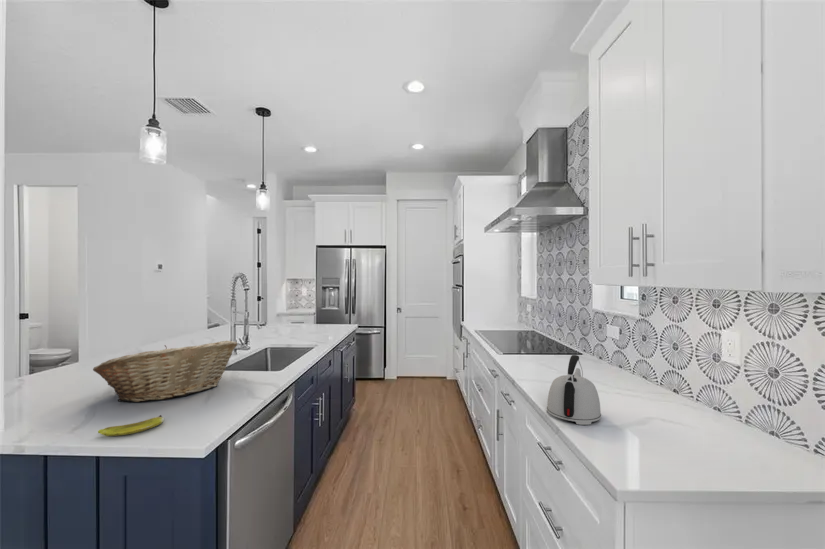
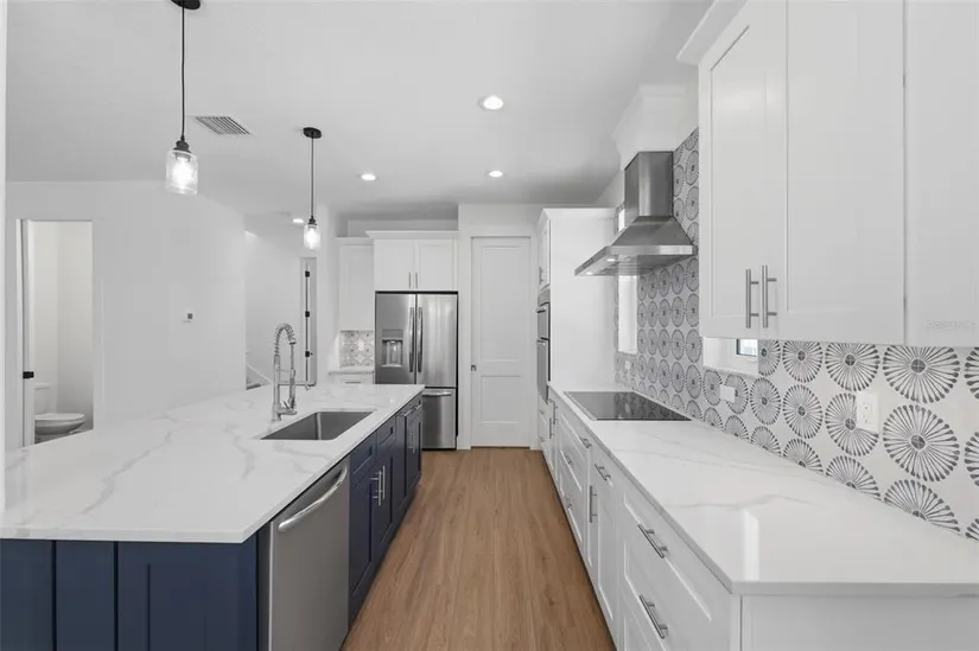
- banana [97,414,165,437]
- fruit basket [92,340,238,403]
- kettle [546,354,602,426]
